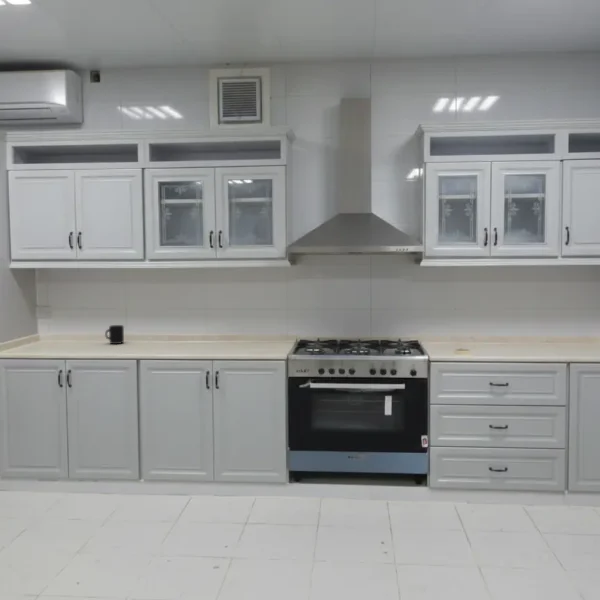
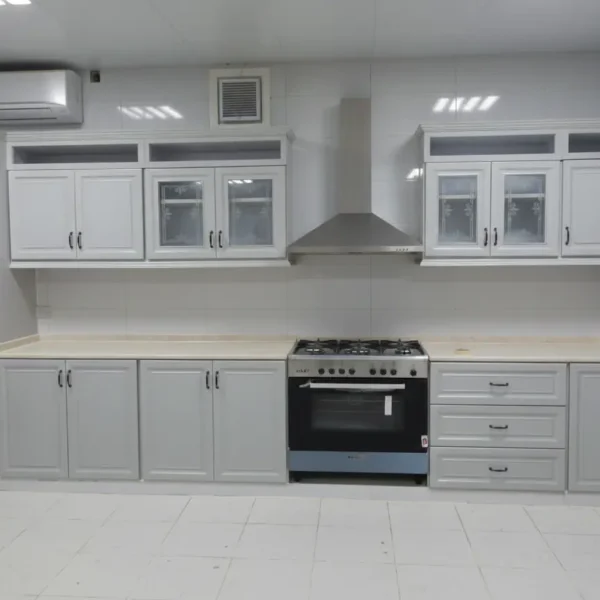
- mug [104,324,125,345]
